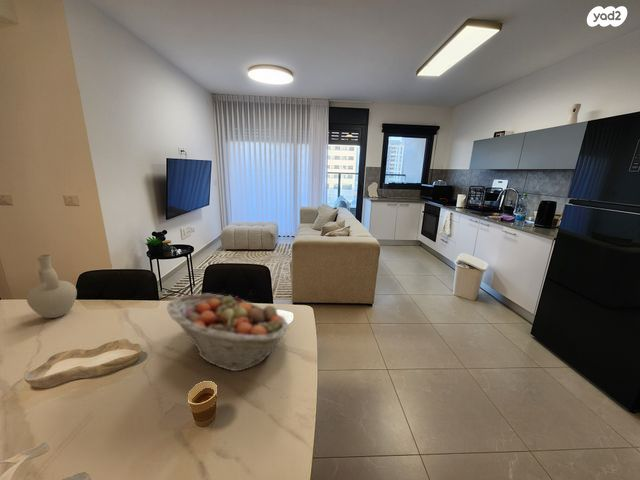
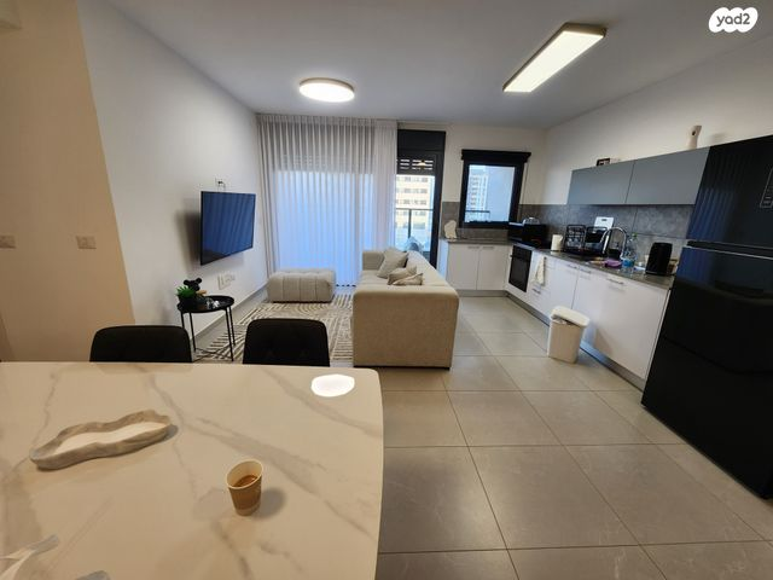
- fruit basket [166,293,290,372]
- vase [26,254,78,319]
